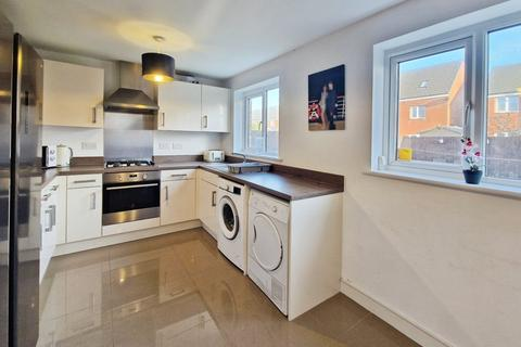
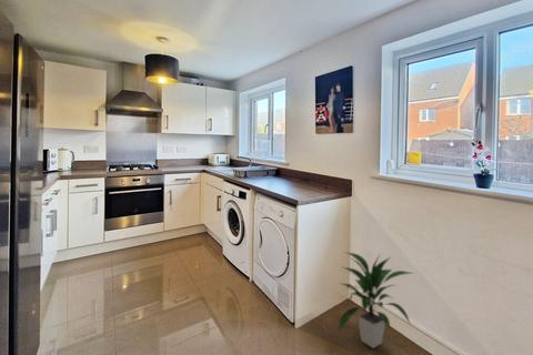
+ indoor plant [338,251,413,349]
